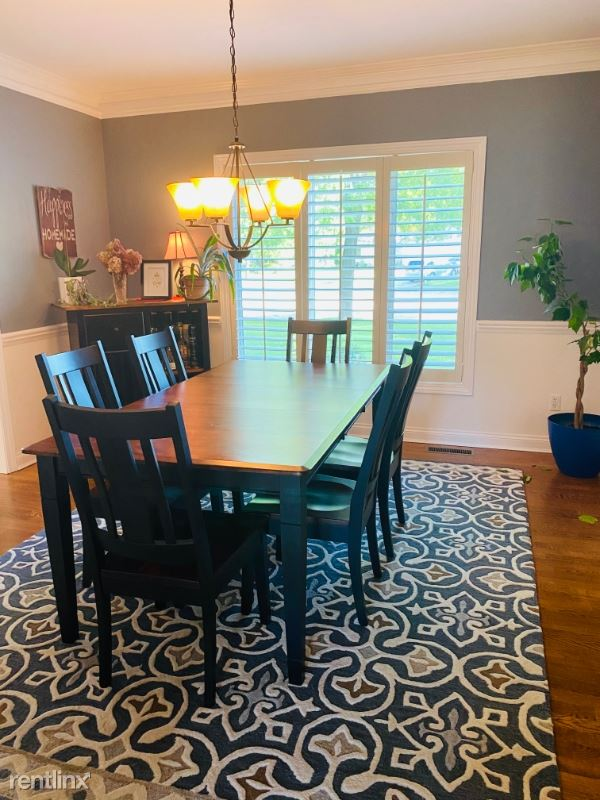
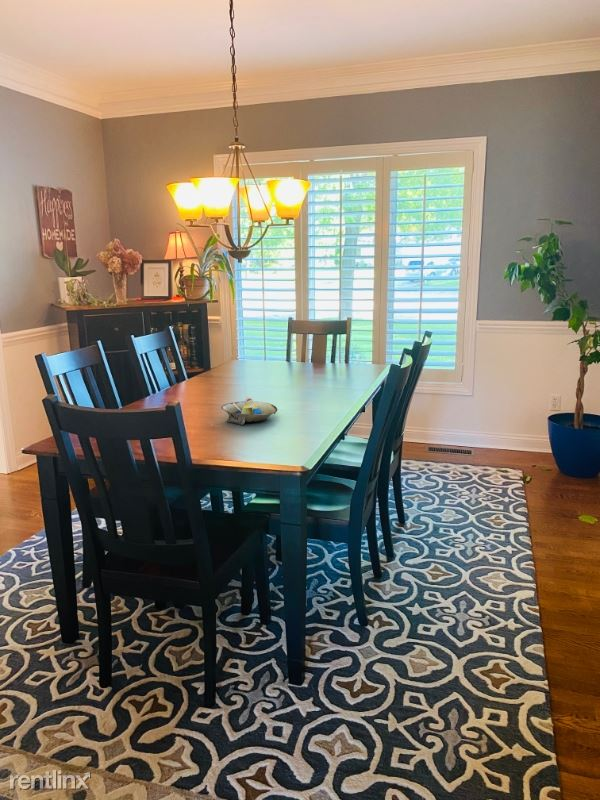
+ decorative bowl [220,395,278,425]
